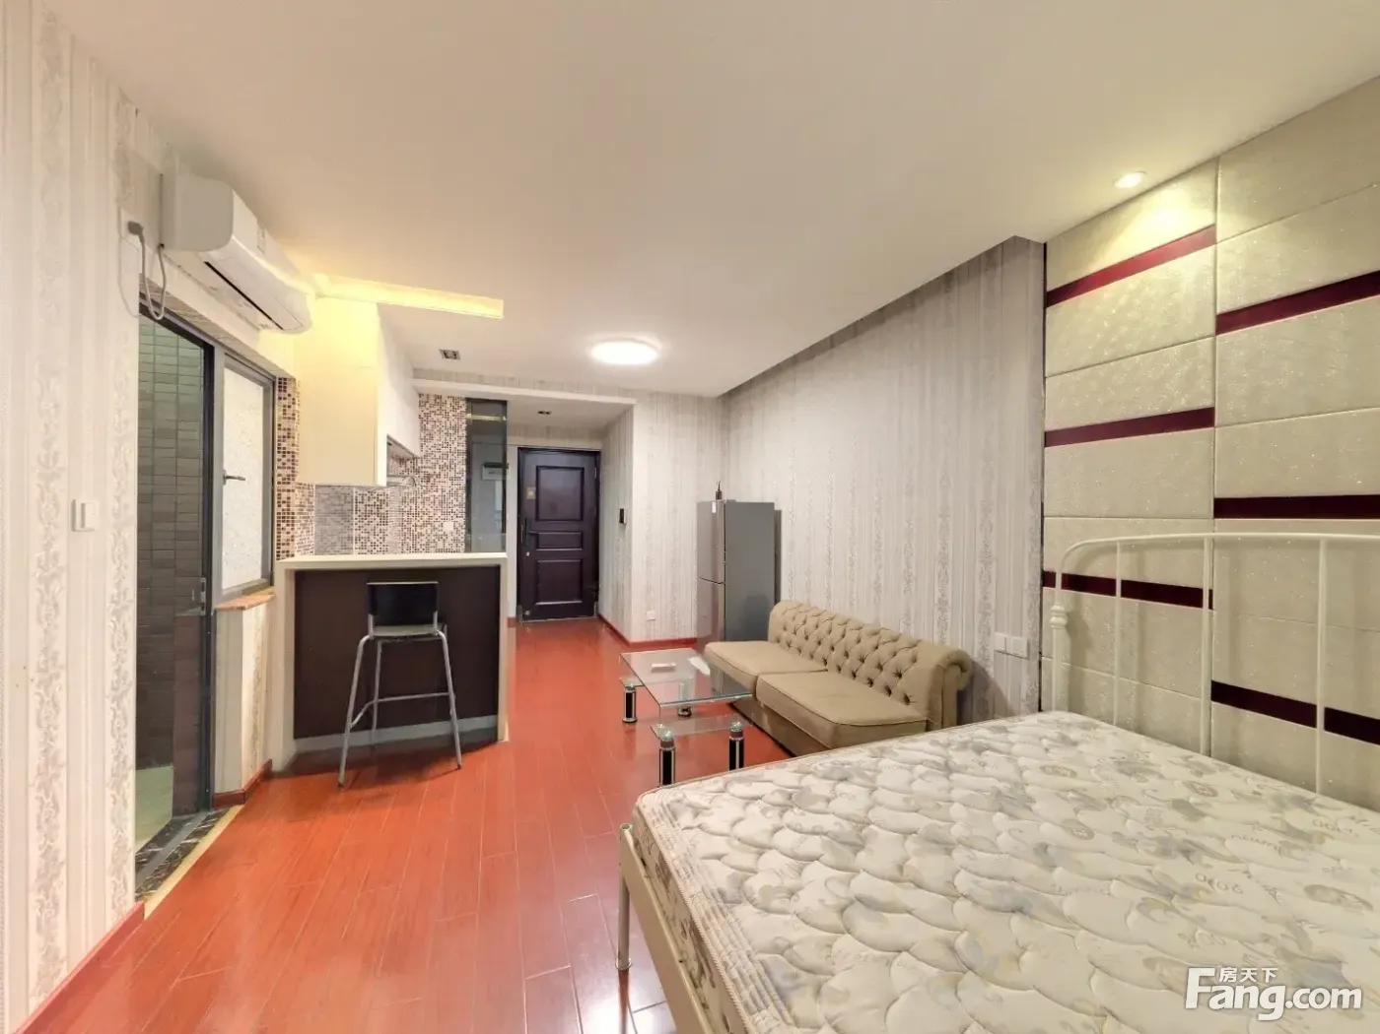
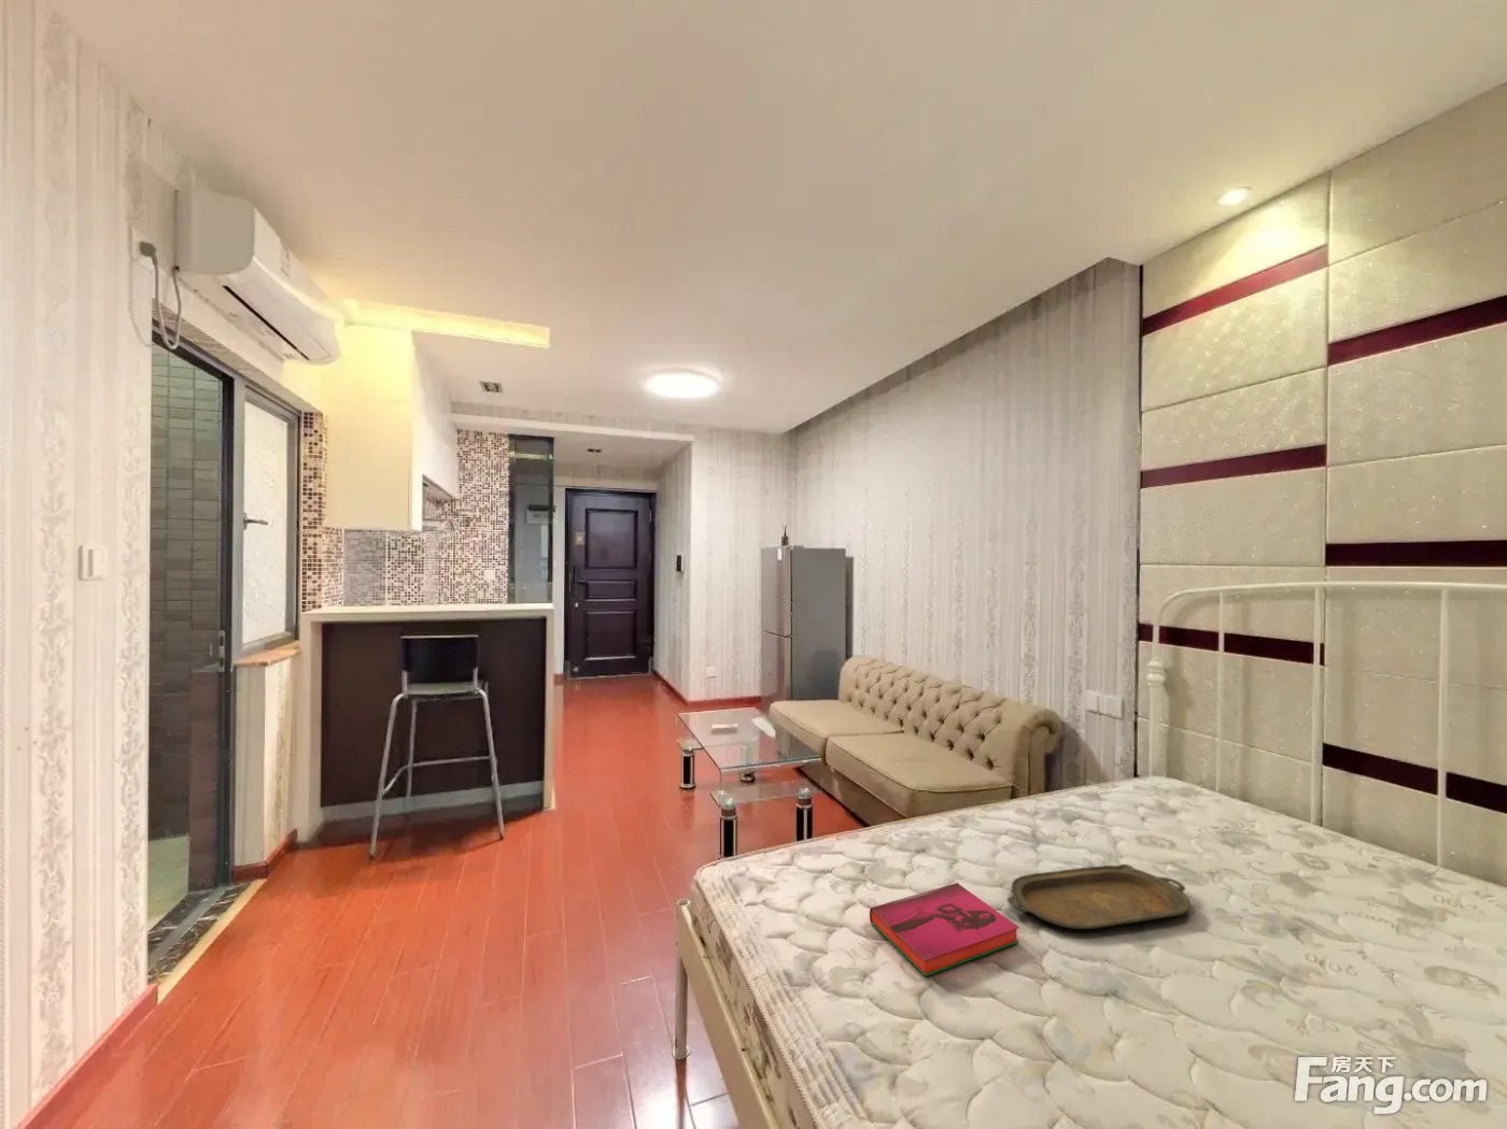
+ serving tray [1006,863,1190,930]
+ hardback book [869,881,1020,977]
